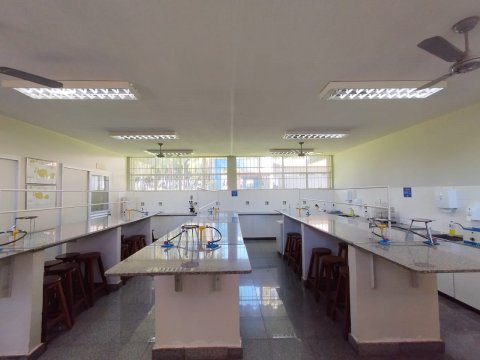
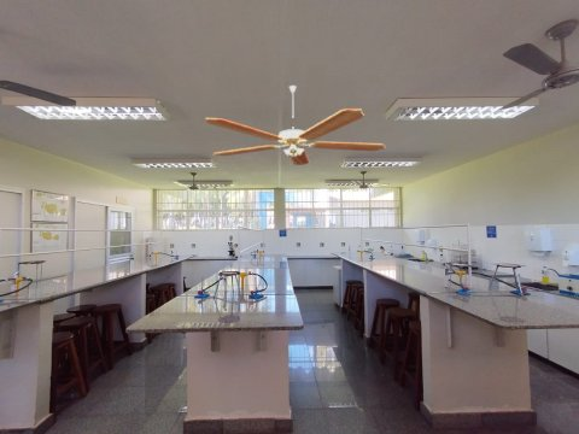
+ ceiling fan [204,84,387,166]
